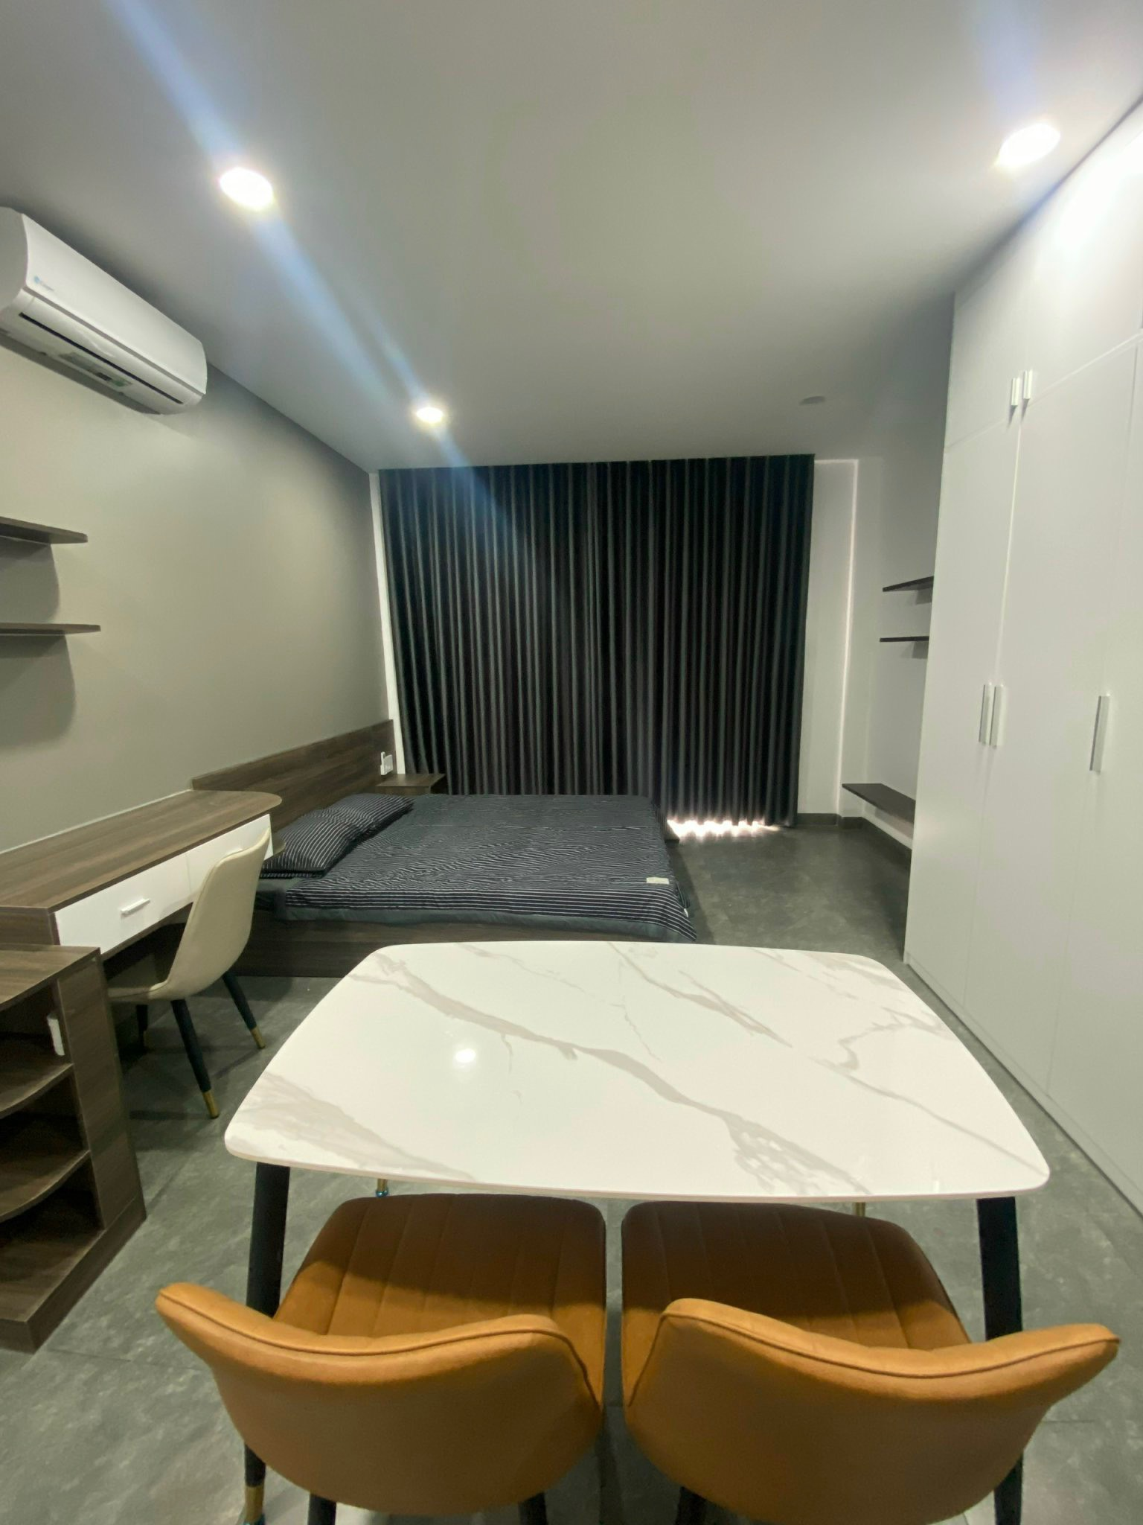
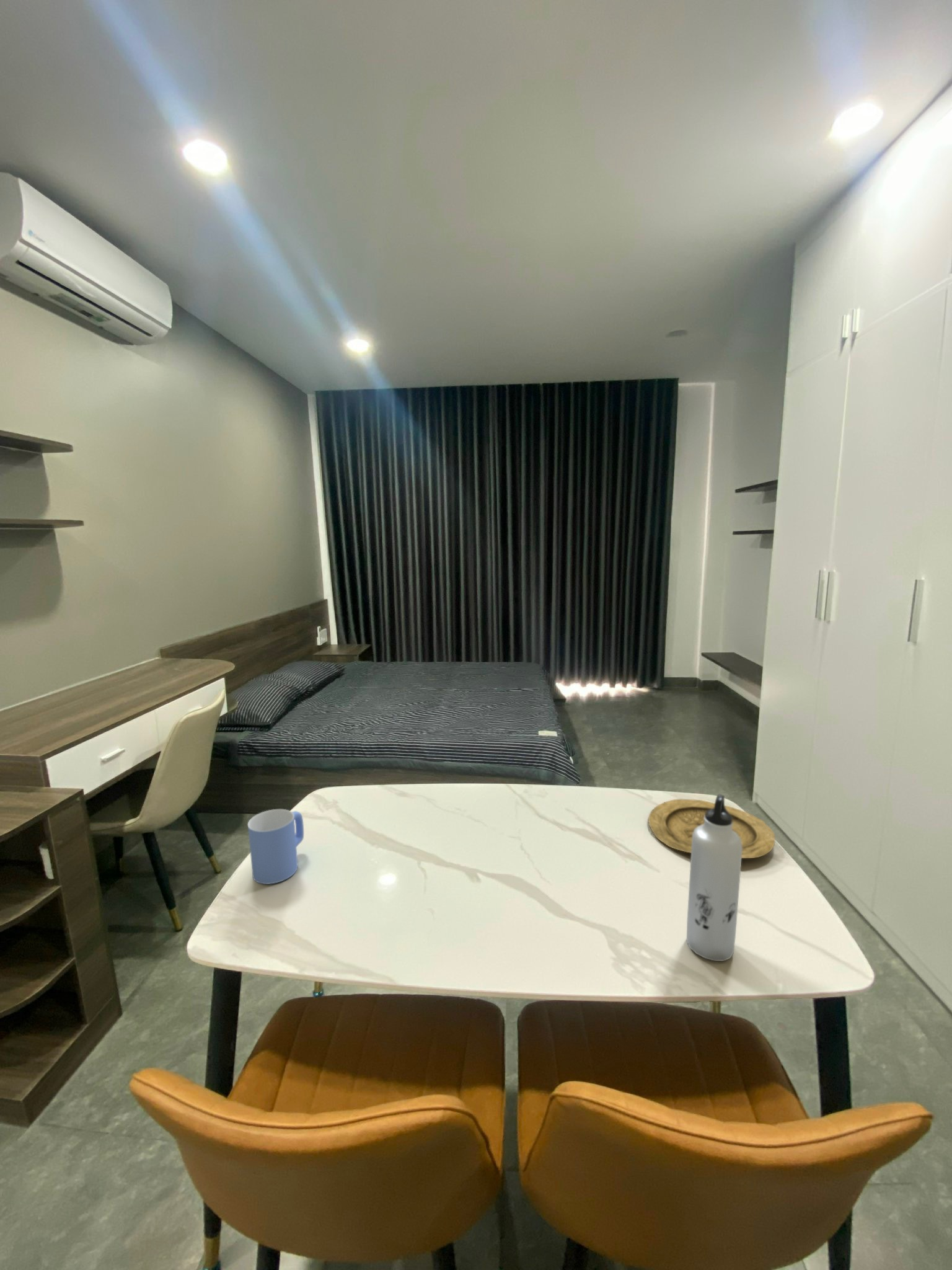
+ water bottle [686,794,743,962]
+ mug [247,809,304,885]
+ plate [648,799,775,859]
